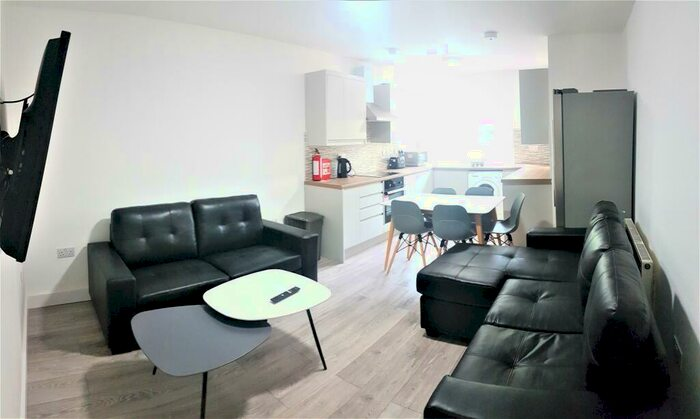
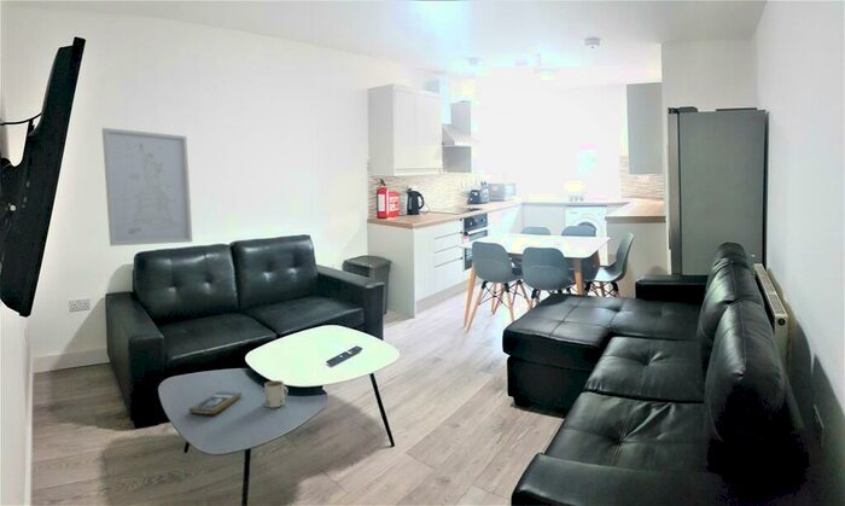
+ wall art [101,127,193,248]
+ book [188,390,243,415]
+ mug [263,379,289,408]
